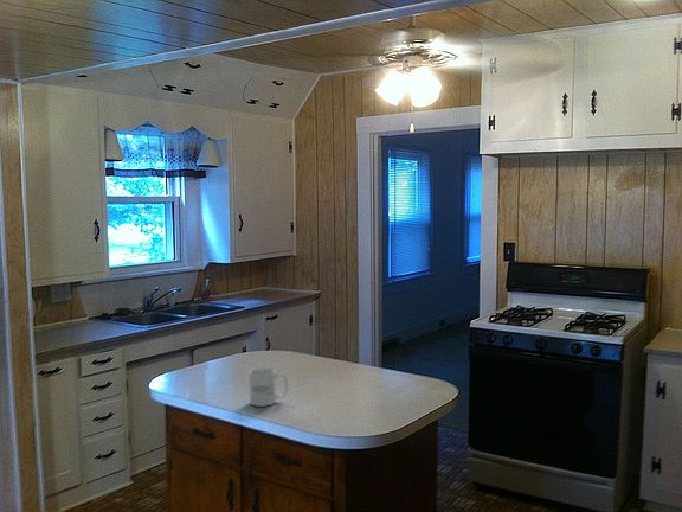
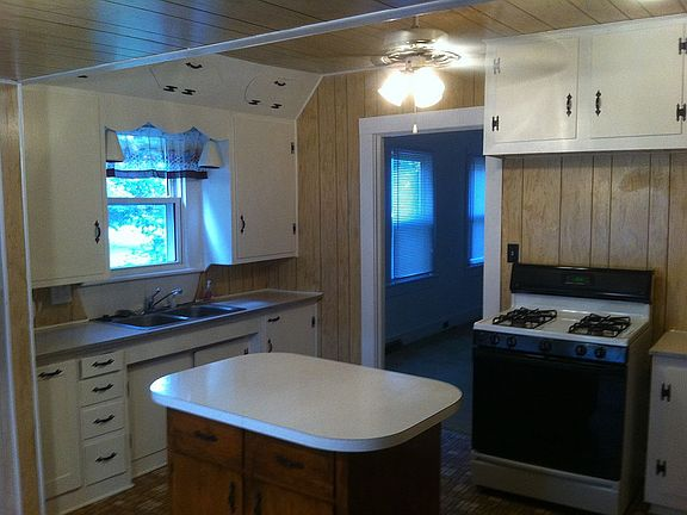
- mug [247,366,289,408]
